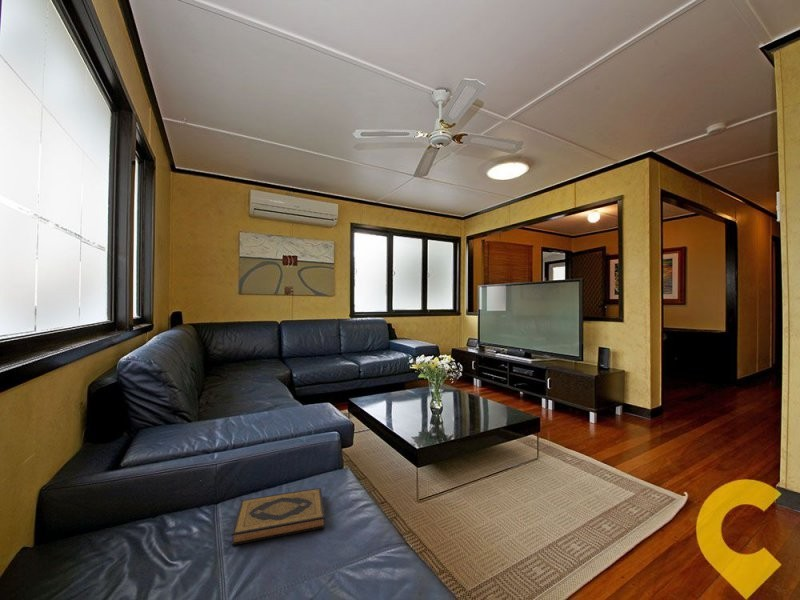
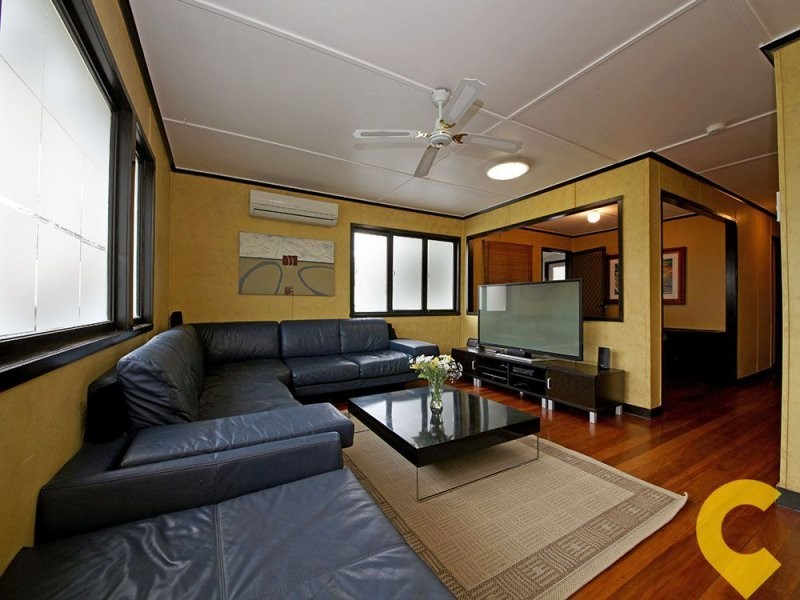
- hardback book [231,487,326,546]
